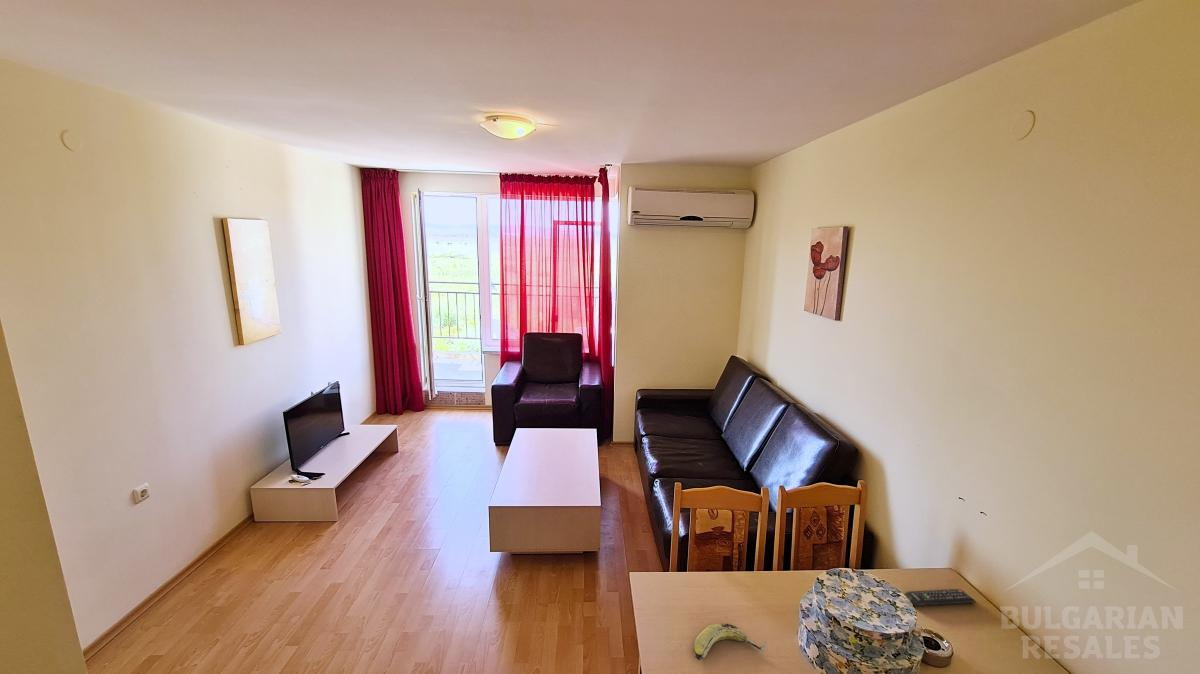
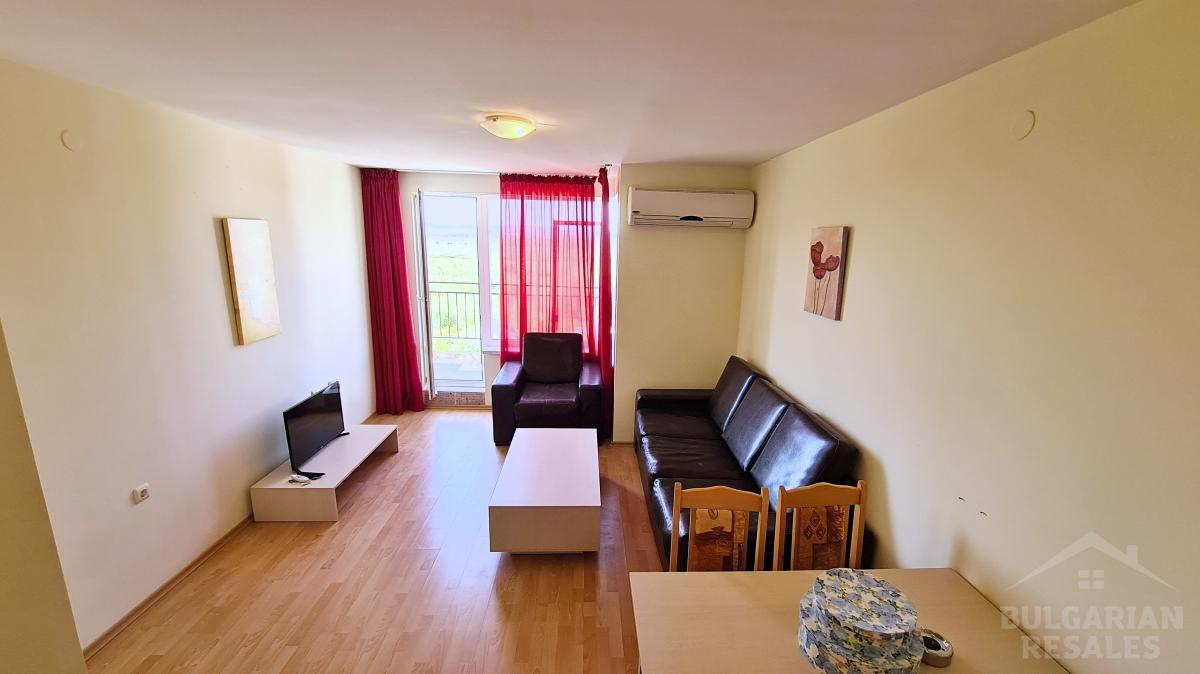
- fruit [693,622,767,661]
- remote control [904,588,977,607]
